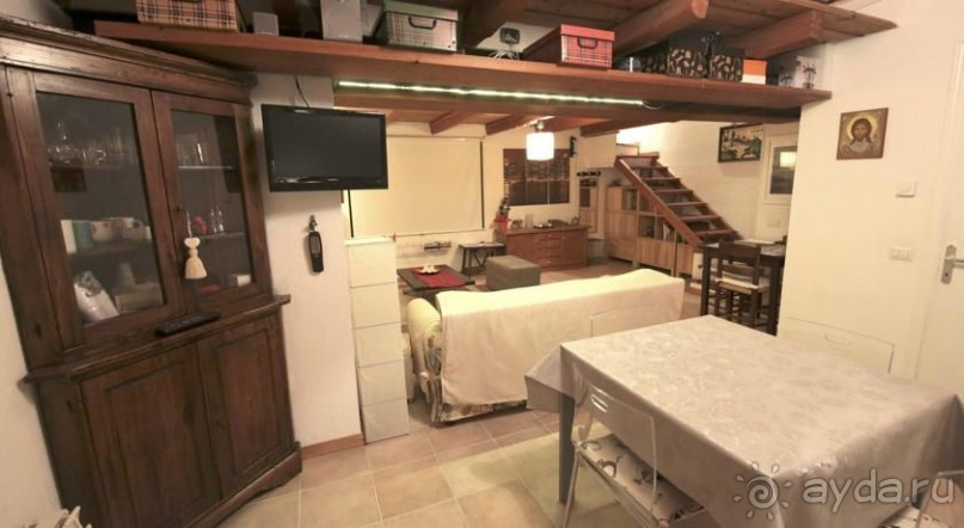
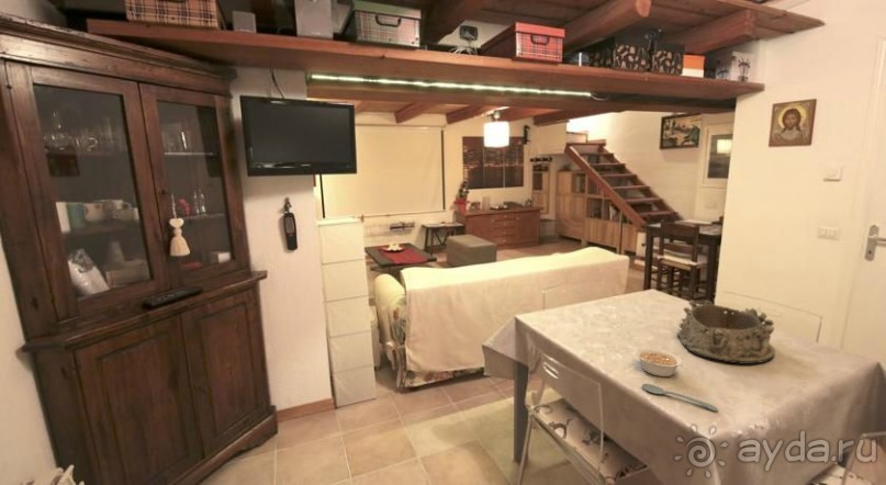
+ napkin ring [676,300,776,365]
+ spoon [641,383,719,413]
+ legume [635,348,683,377]
